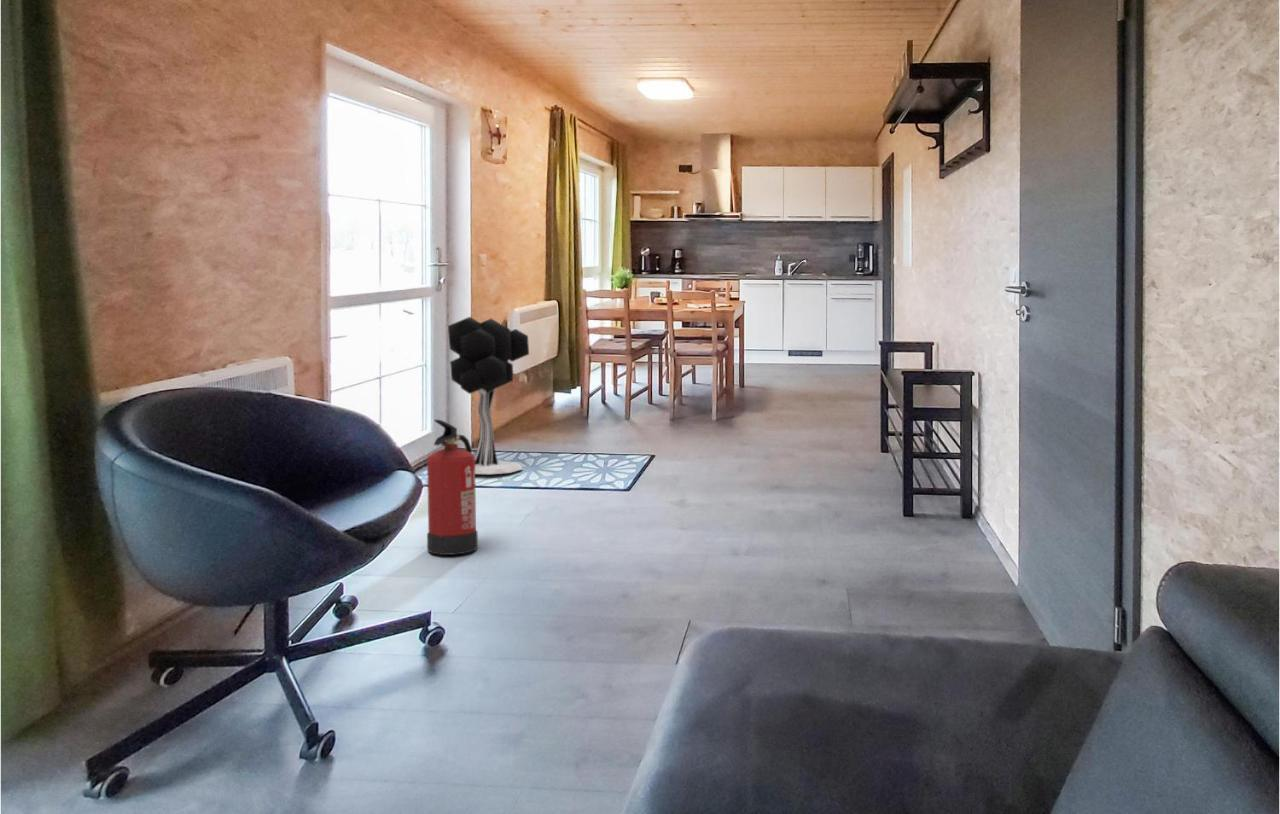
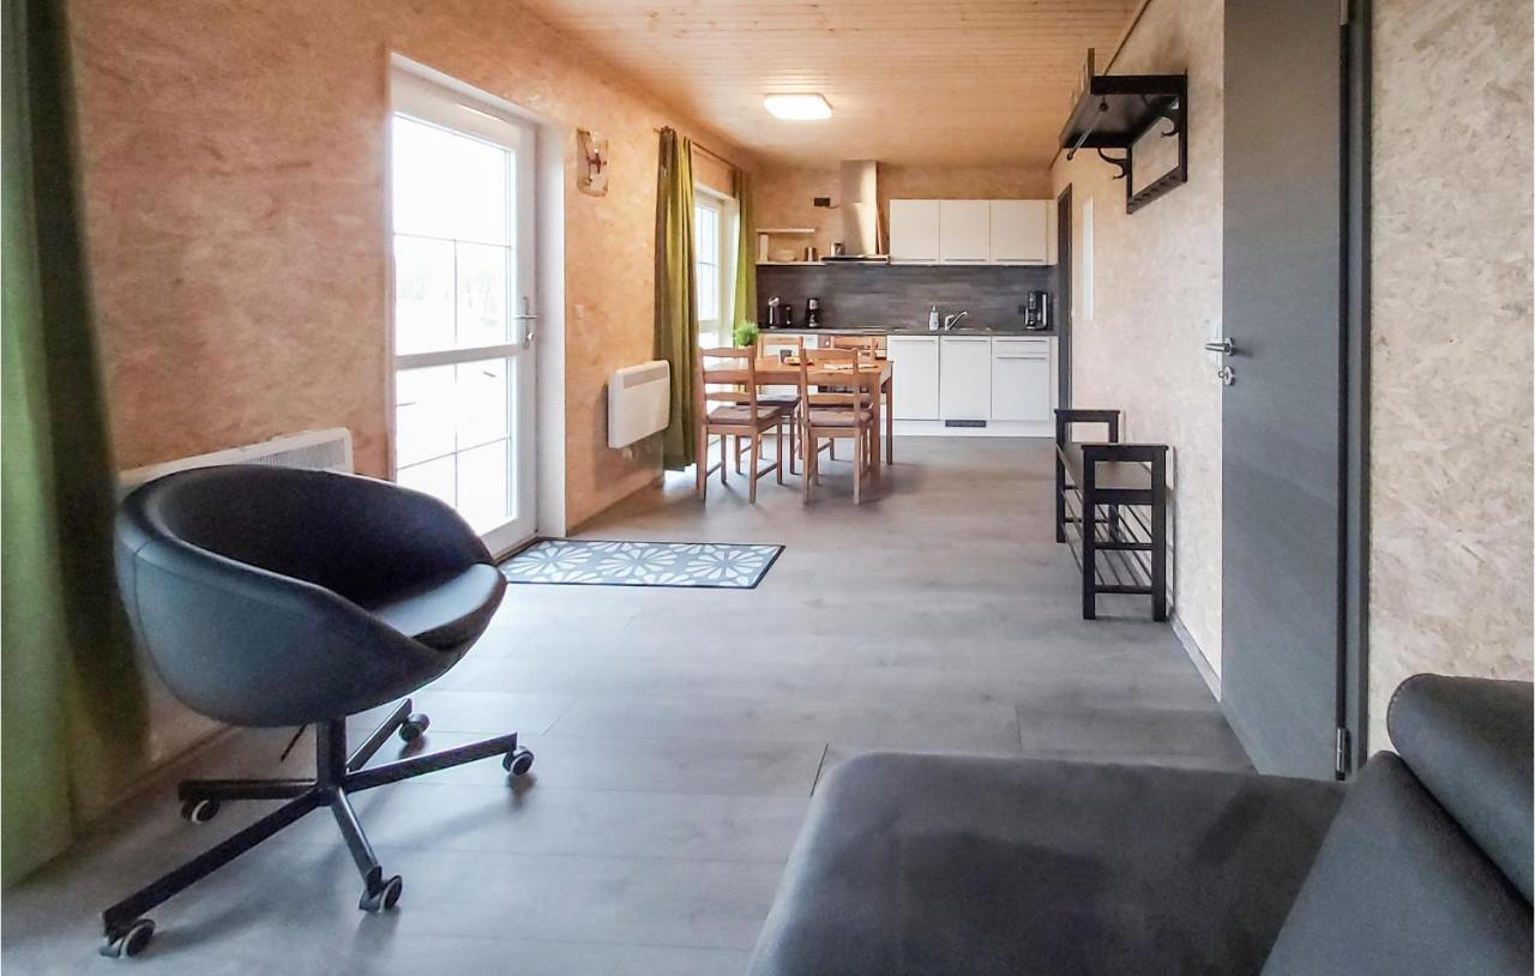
- fire extinguisher [426,419,479,556]
- decorative plant [447,316,530,475]
